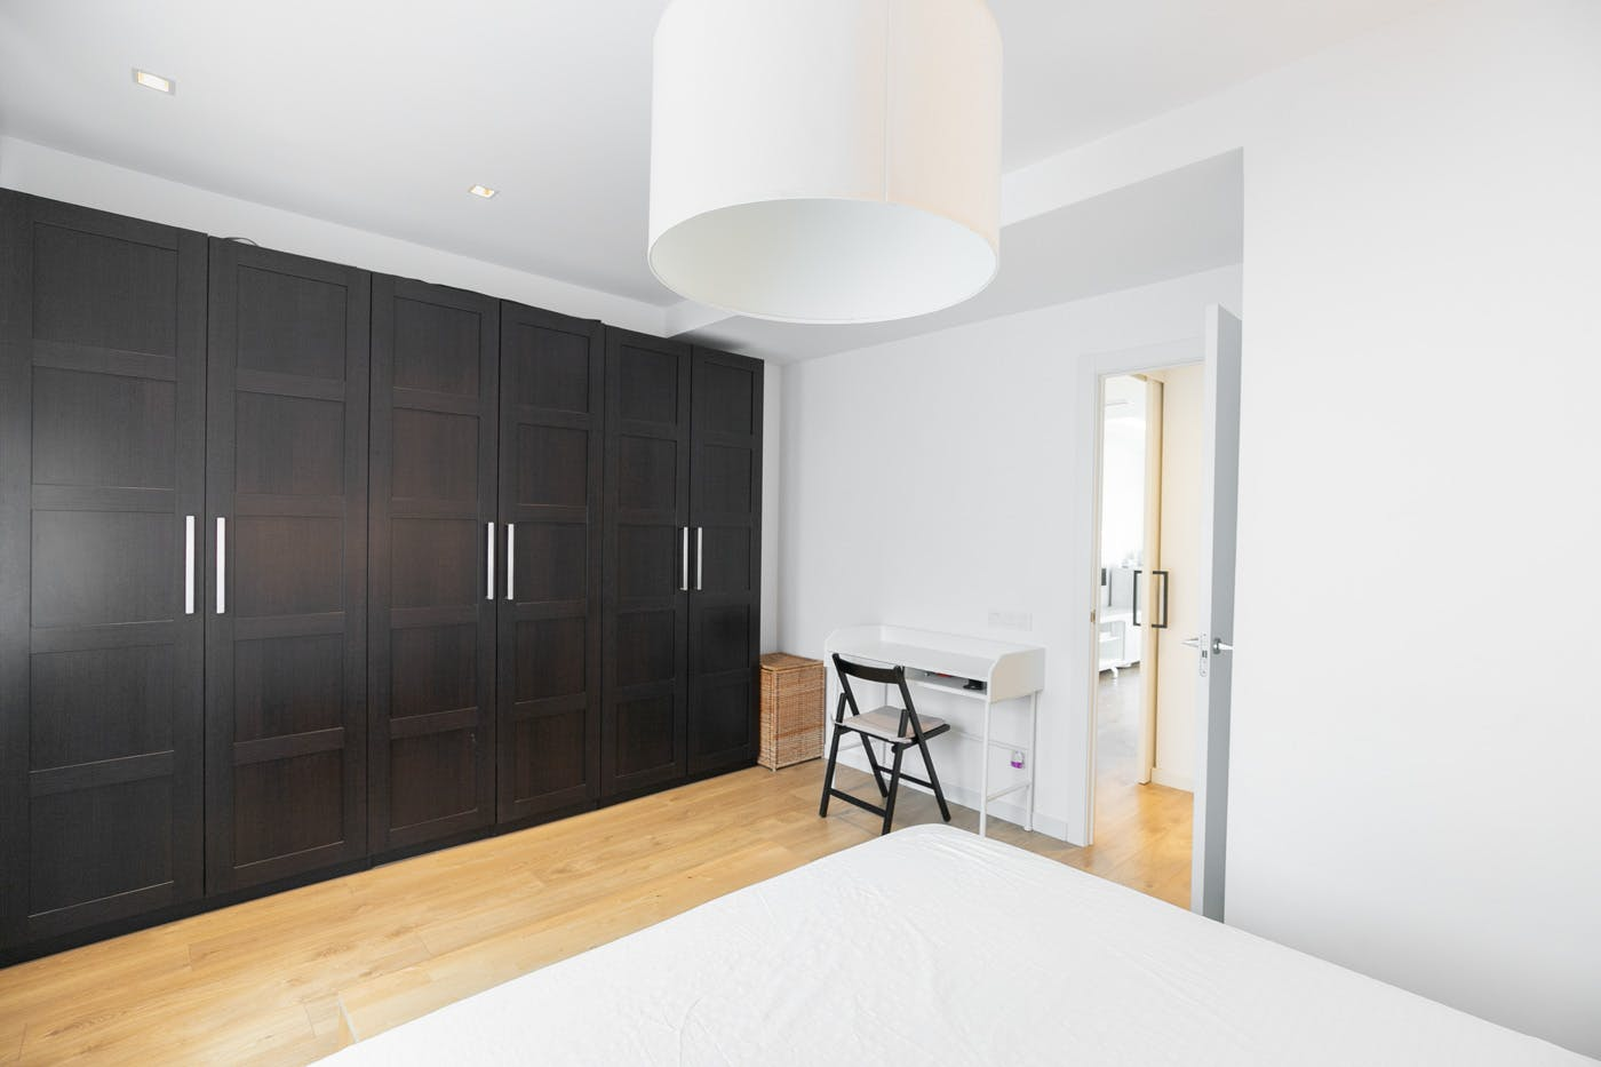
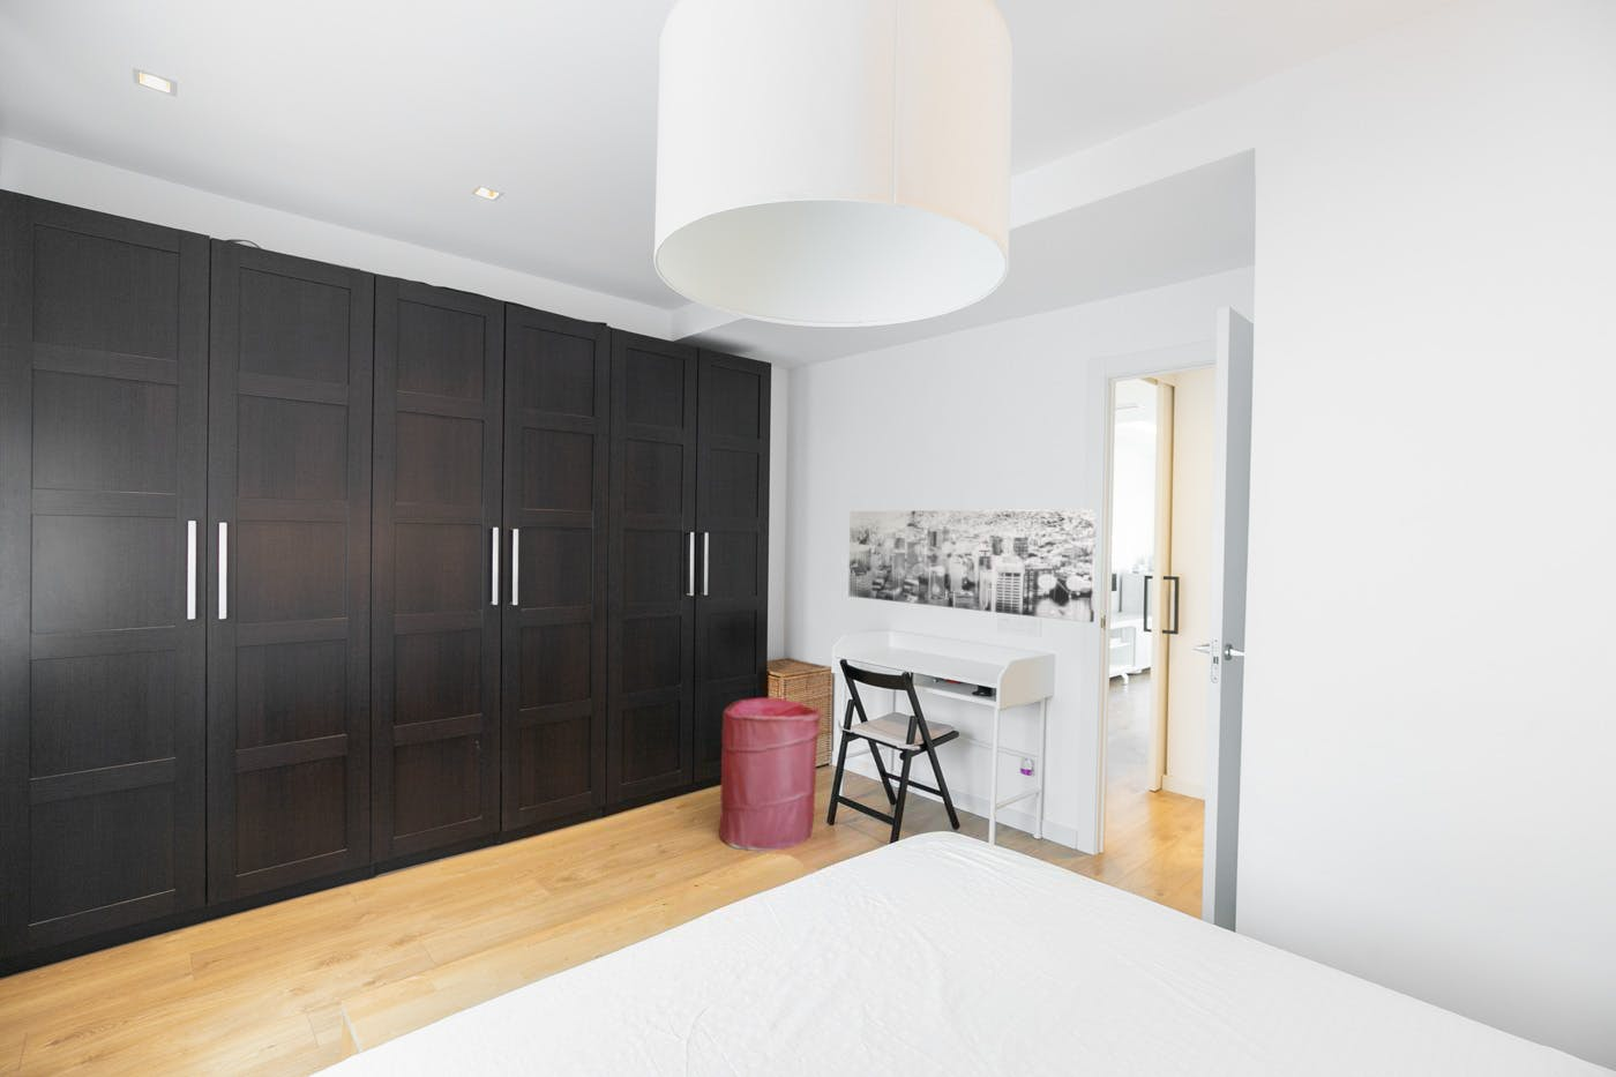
+ wall art [847,508,1098,624]
+ laundry hamper [718,697,822,852]
